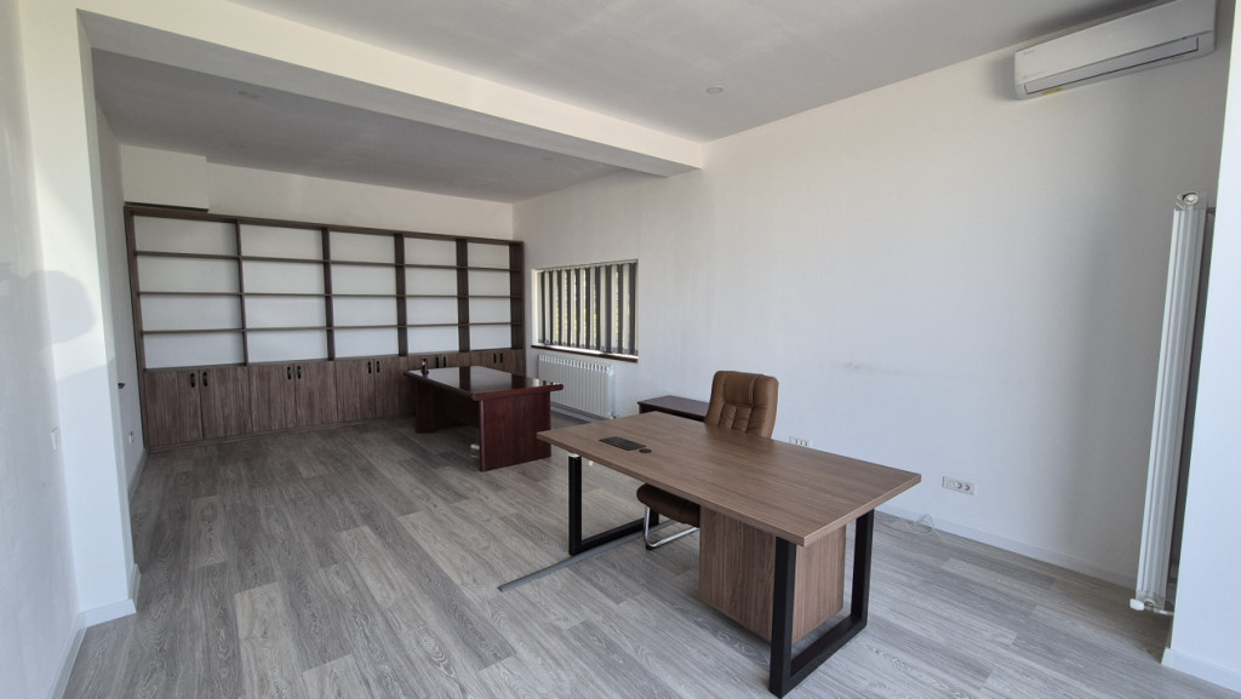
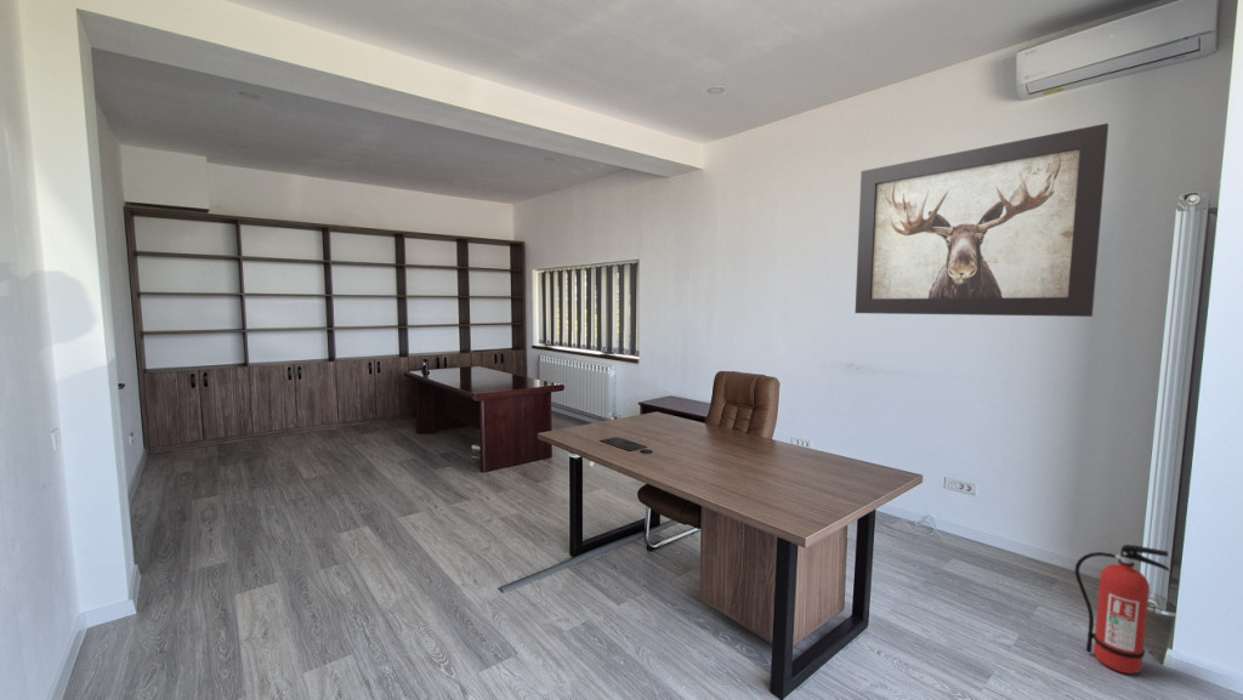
+ wall art [853,123,1109,318]
+ fire extinguisher [1073,542,1170,675]
